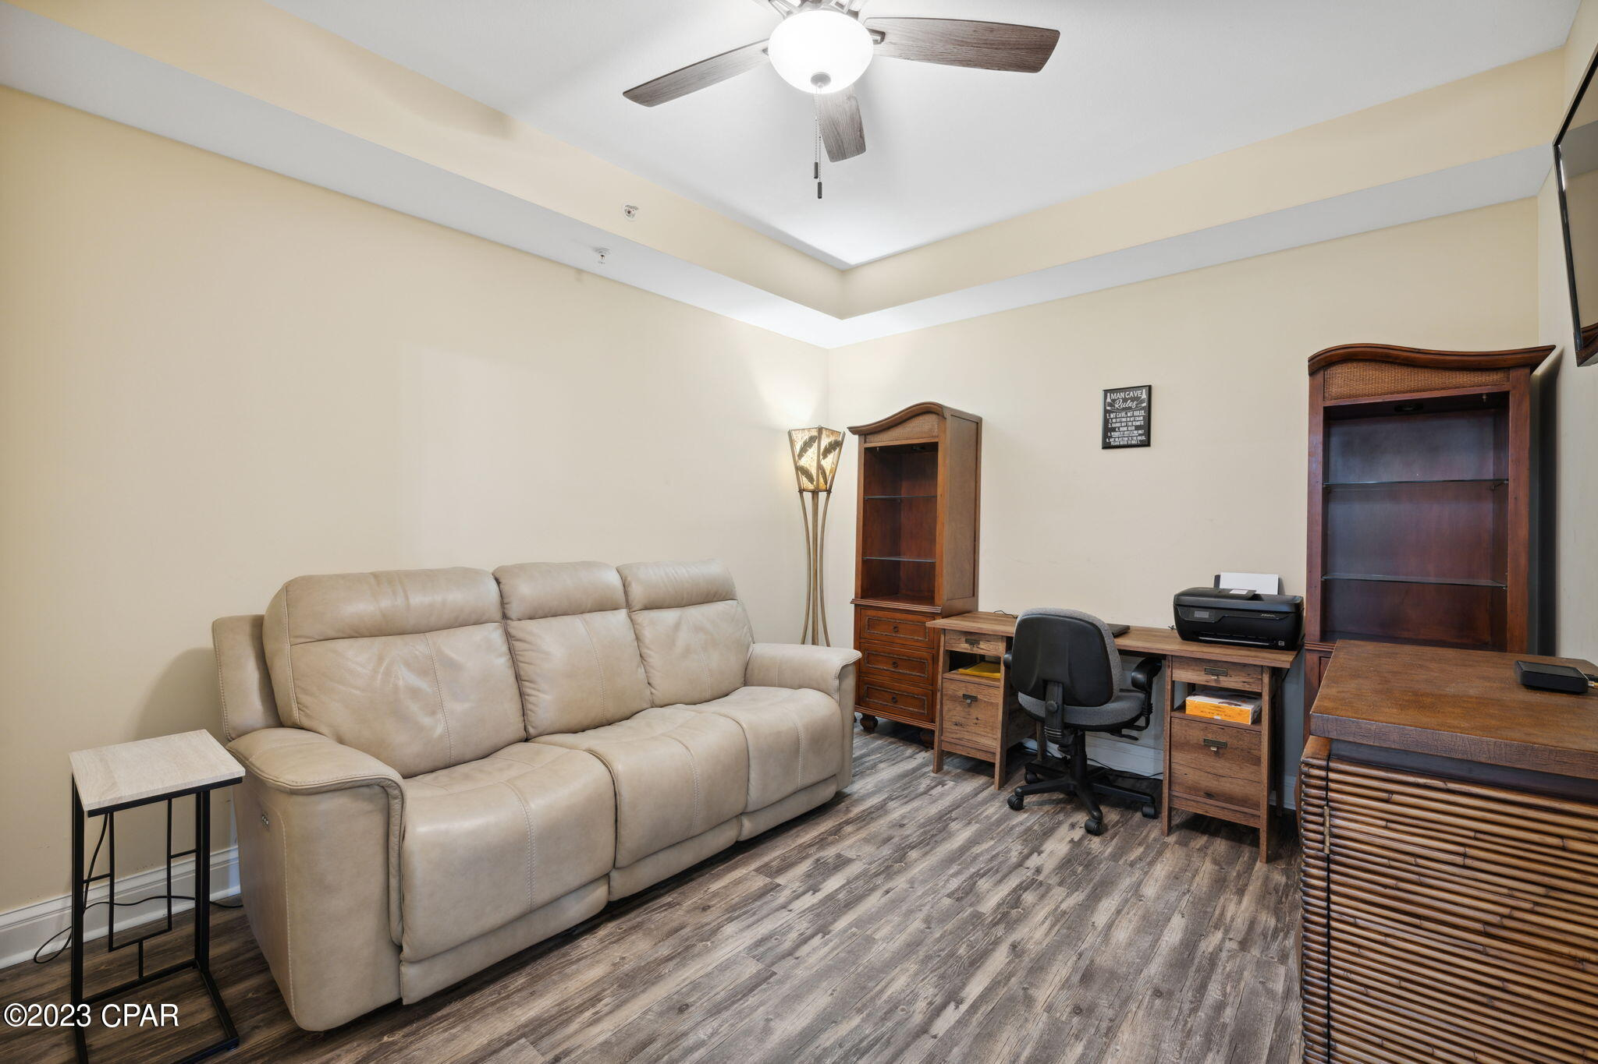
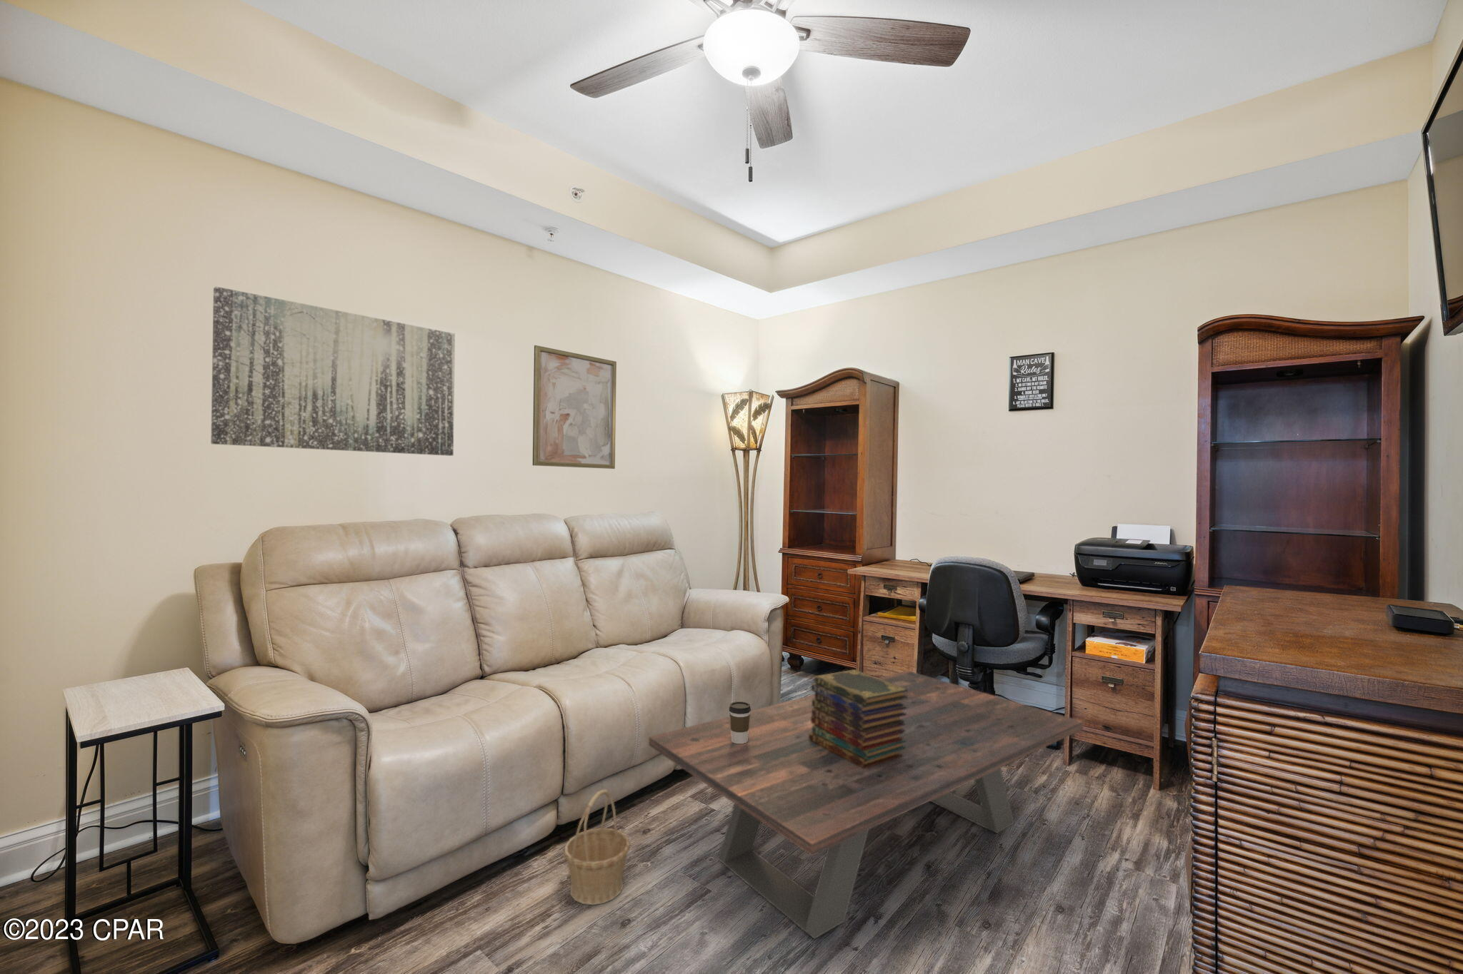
+ book stack [808,669,908,769]
+ coffee cup [728,701,752,744]
+ wall art [532,345,617,470]
+ basket [563,789,631,906]
+ wall art [210,286,456,457]
+ coffee table [648,670,1083,939]
